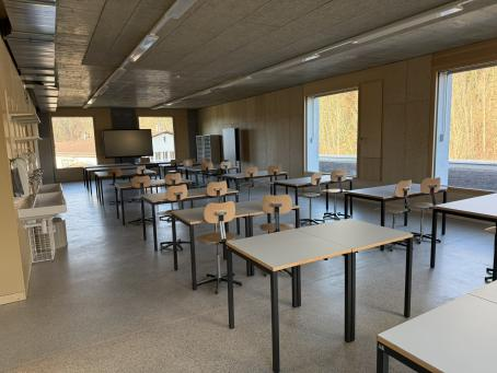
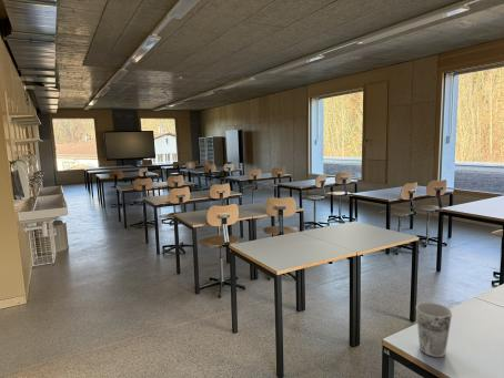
+ cup [415,302,453,358]
